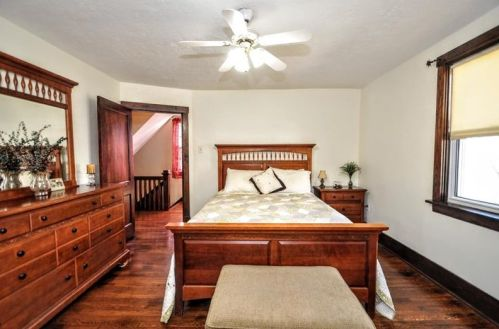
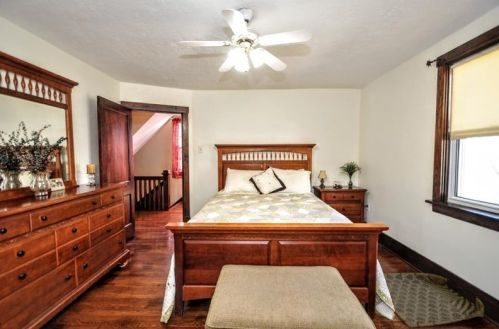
+ woven basket [383,272,485,329]
